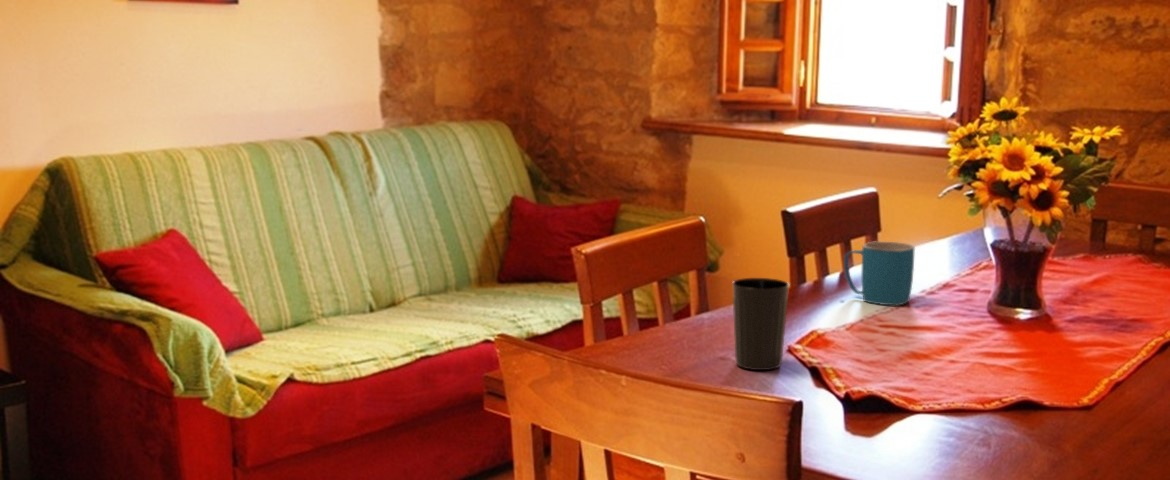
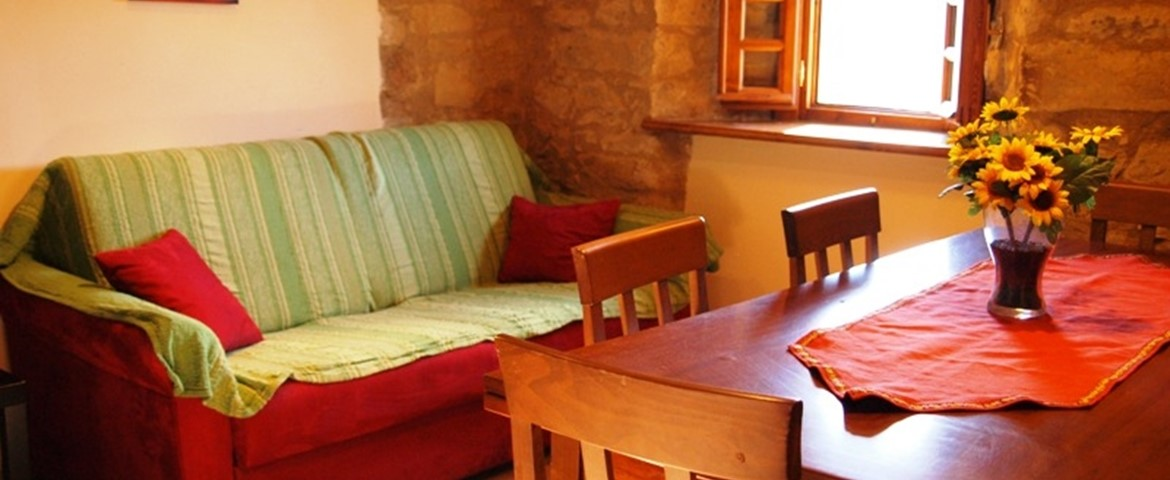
- mug [843,240,916,307]
- cup [732,277,790,371]
